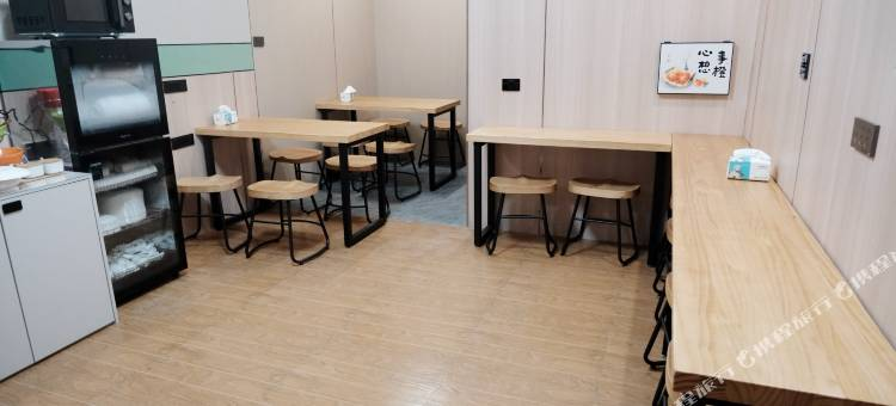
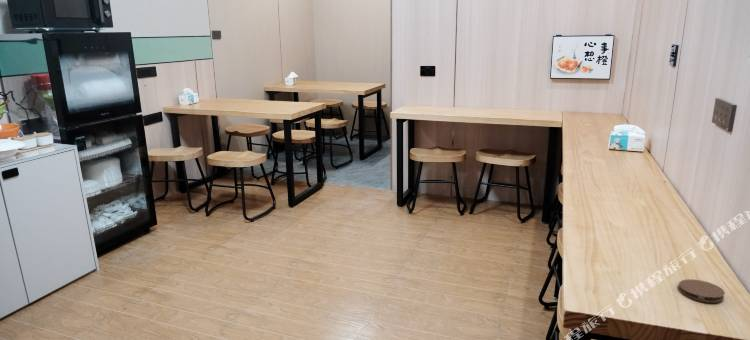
+ coaster [678,278,726,303]
